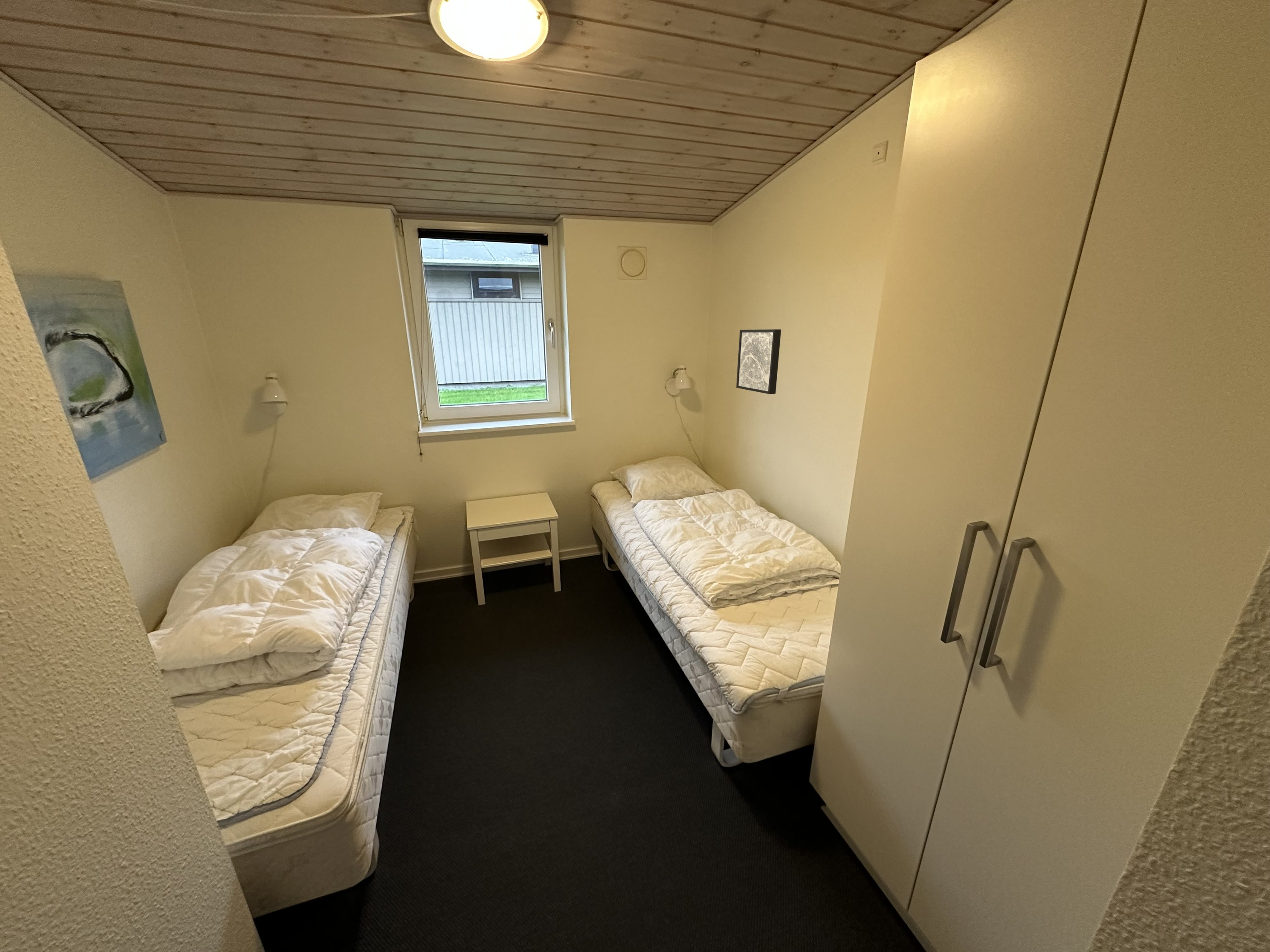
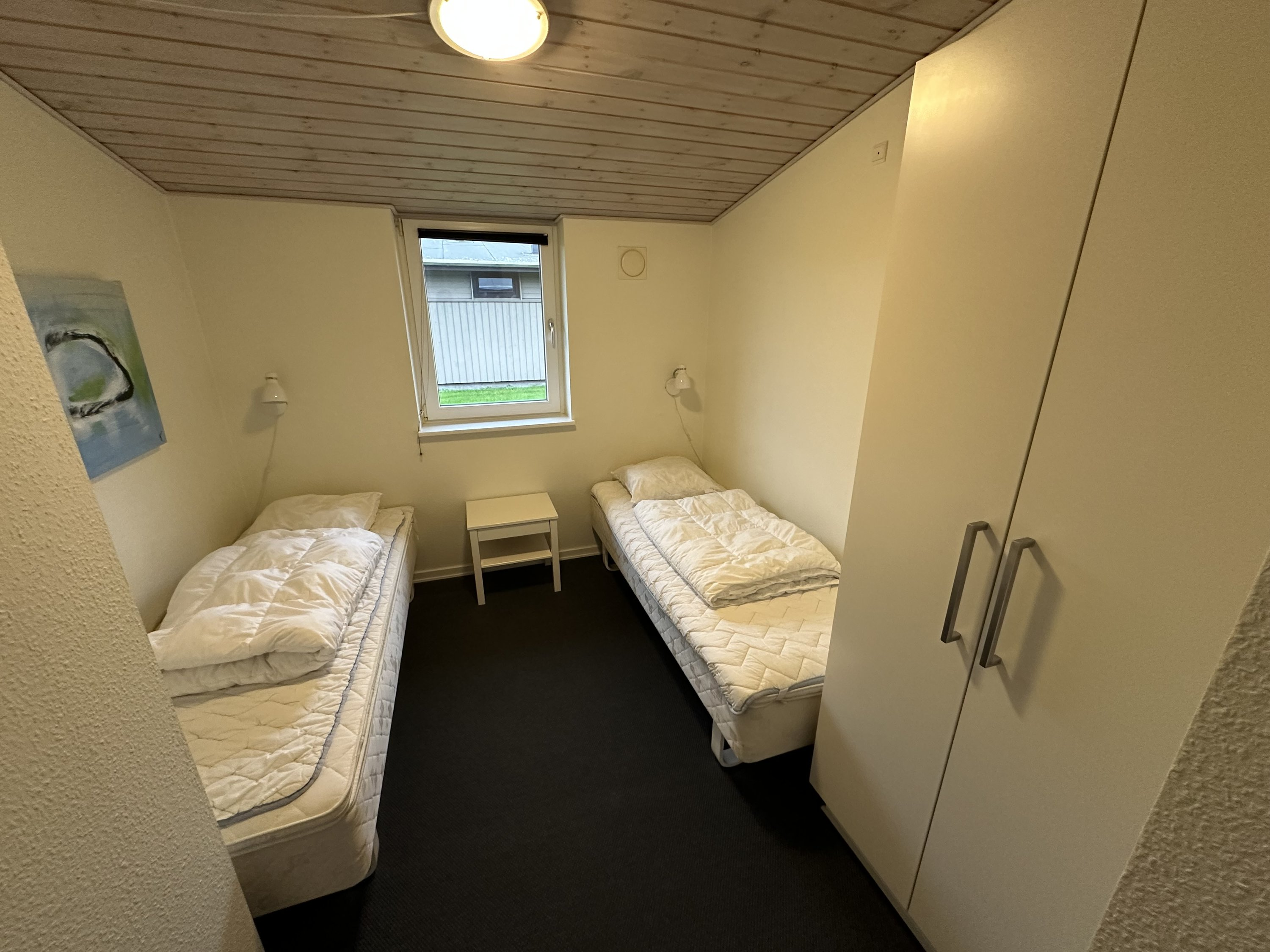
- wall art [736,329,781,395]
